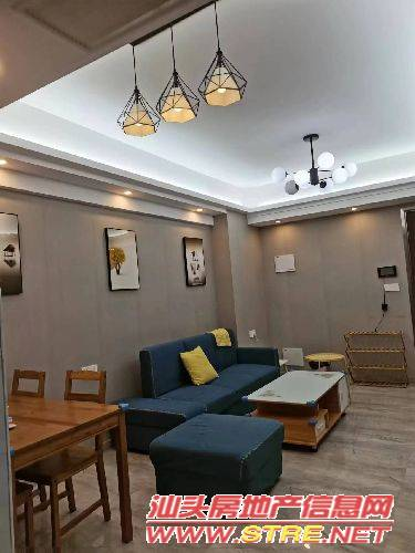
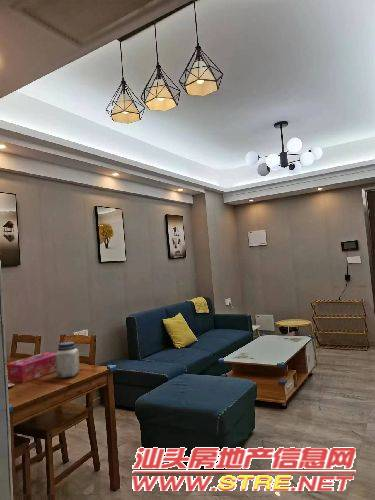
+ jar [56,341,80,379]
+ tissue box [6,351,57,384]
